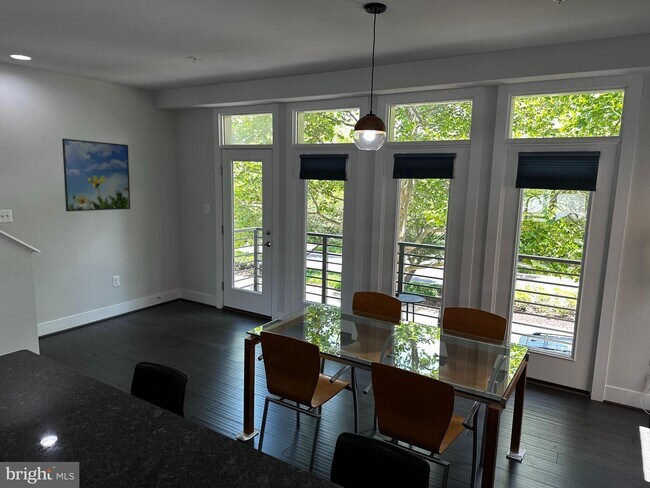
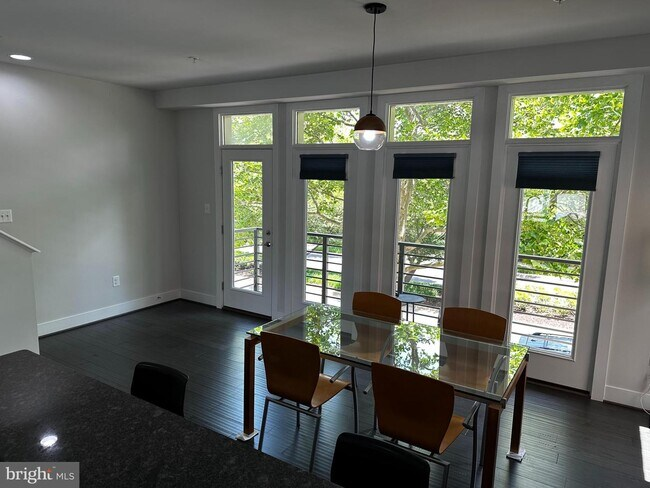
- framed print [61,138,131,212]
